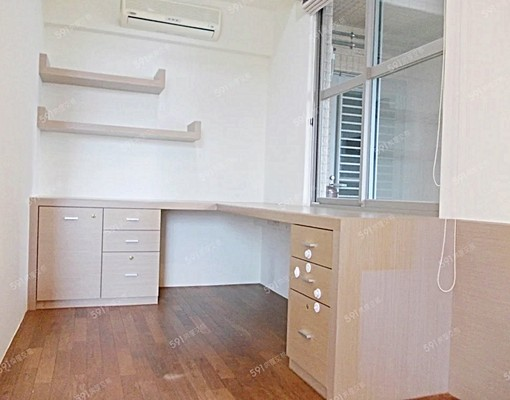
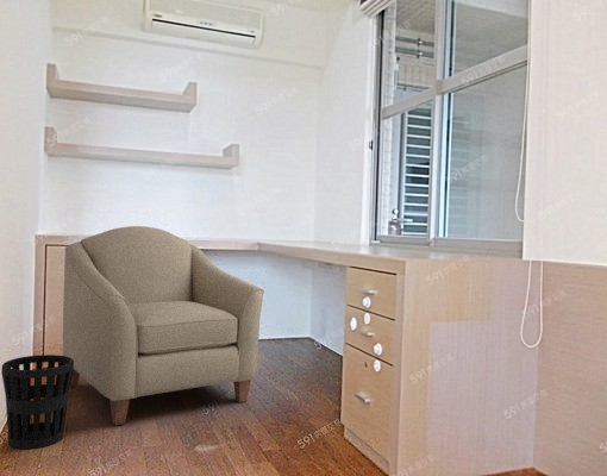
+ chair [61,225,265,426]
+ wastebasket [0,353,74,450]
